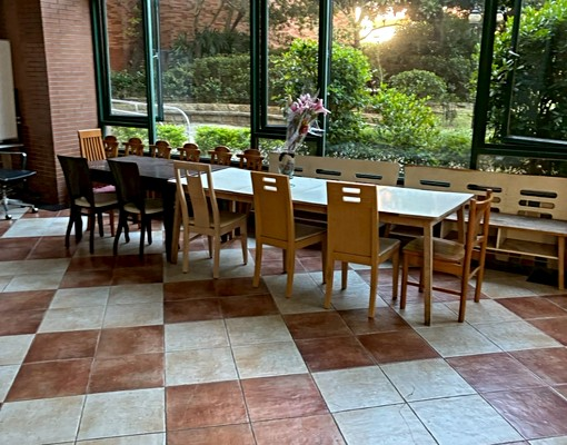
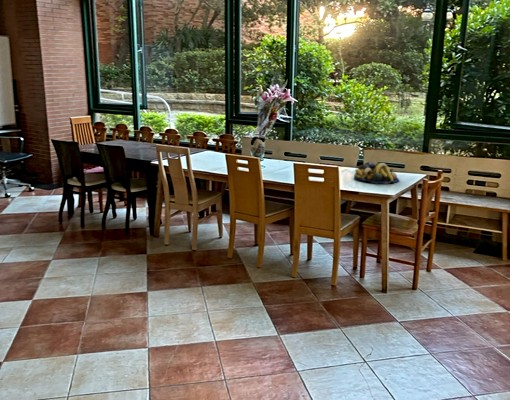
+ fruit bowl [353,161,400,184]
